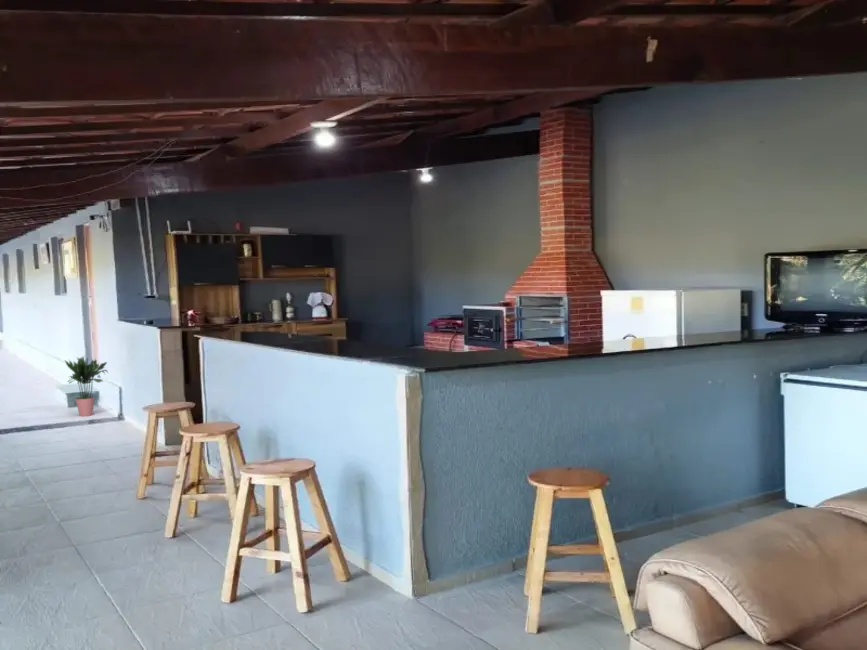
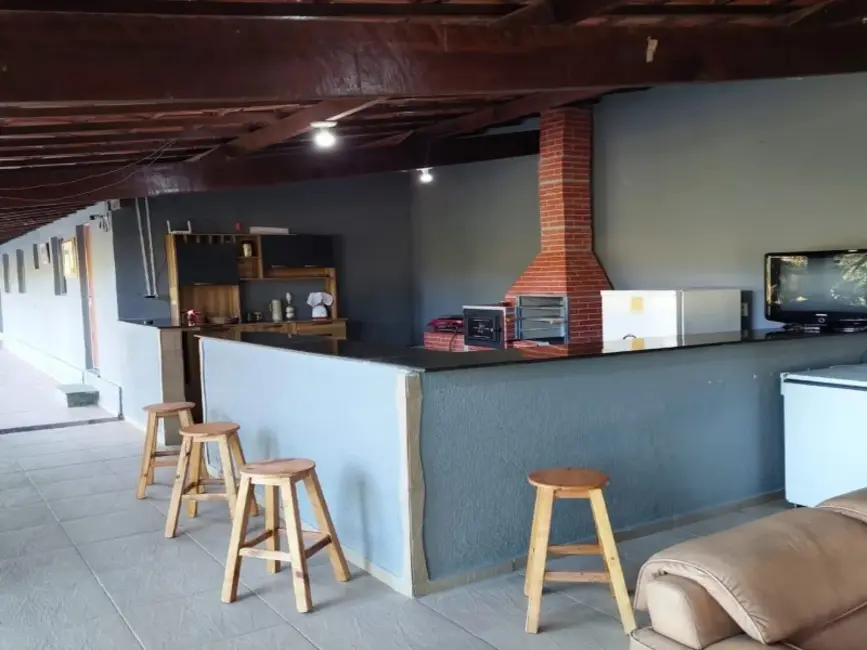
- potted plant [64,355,109,417]
